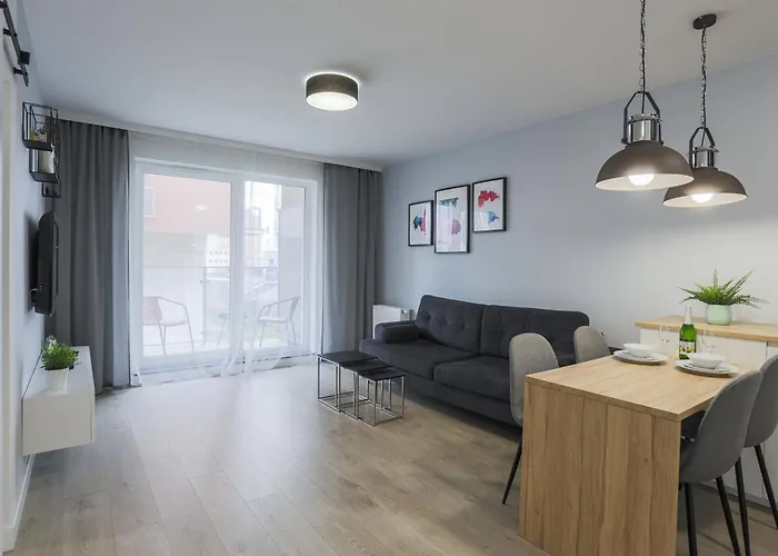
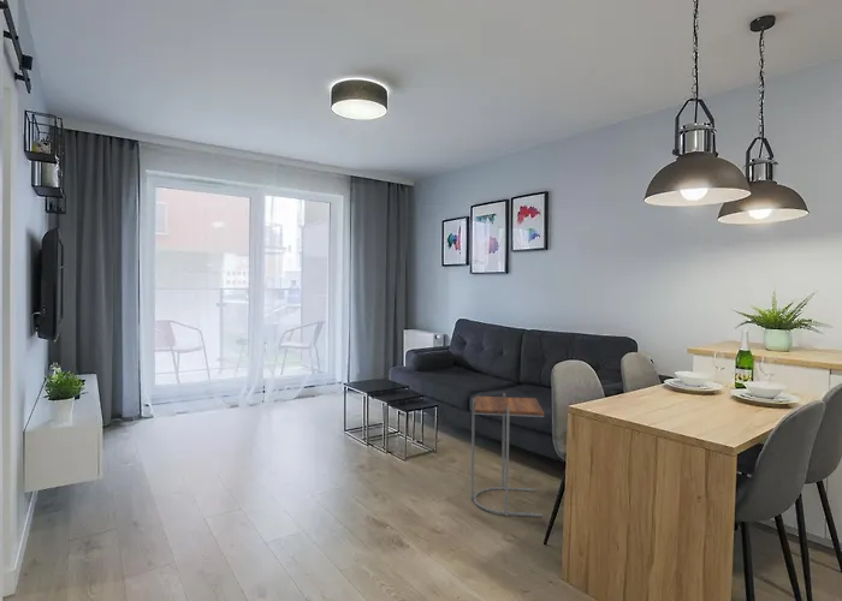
+ side table [470,392,545,518]
